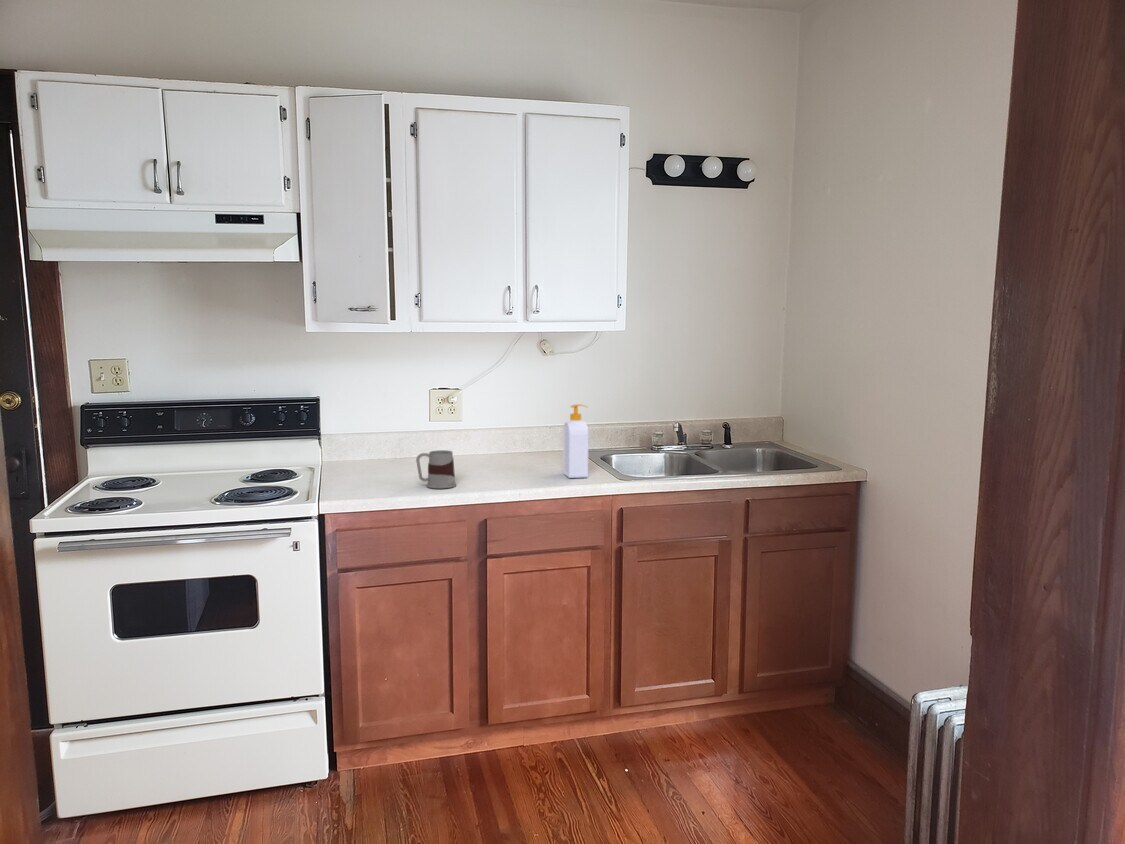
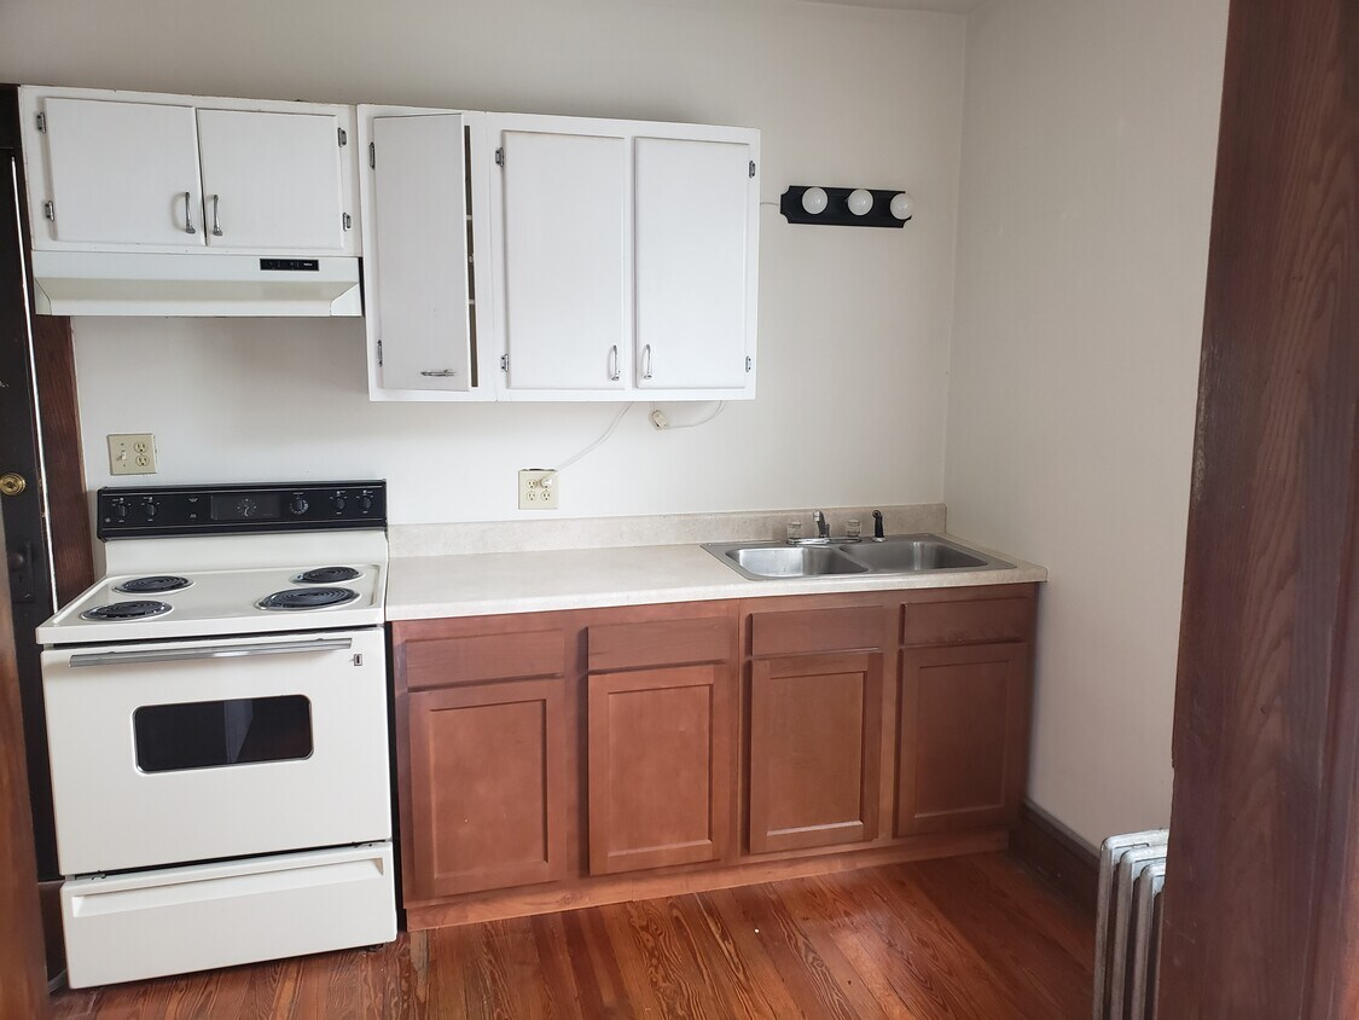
- mug [415,449,457,489]
- soap bottle [562,403,589,479]
